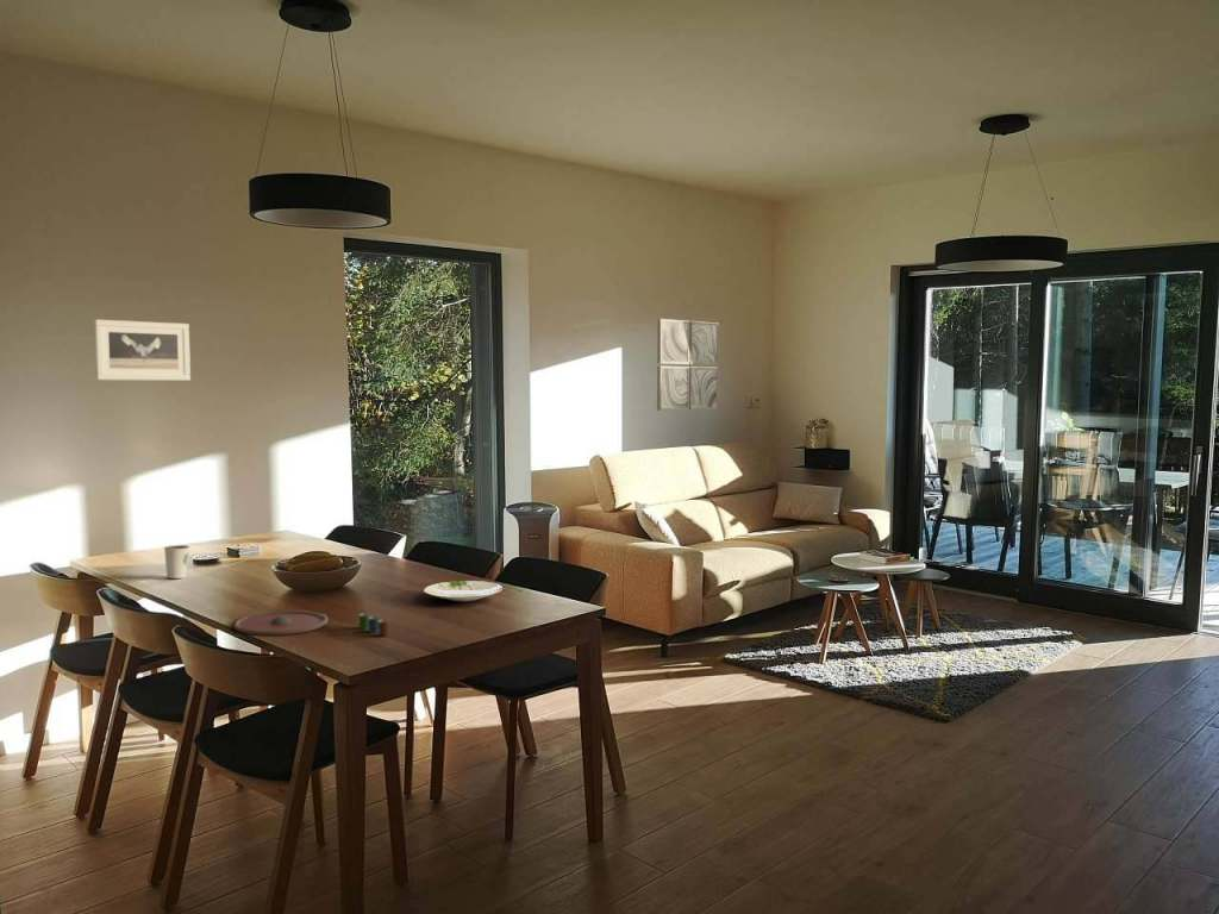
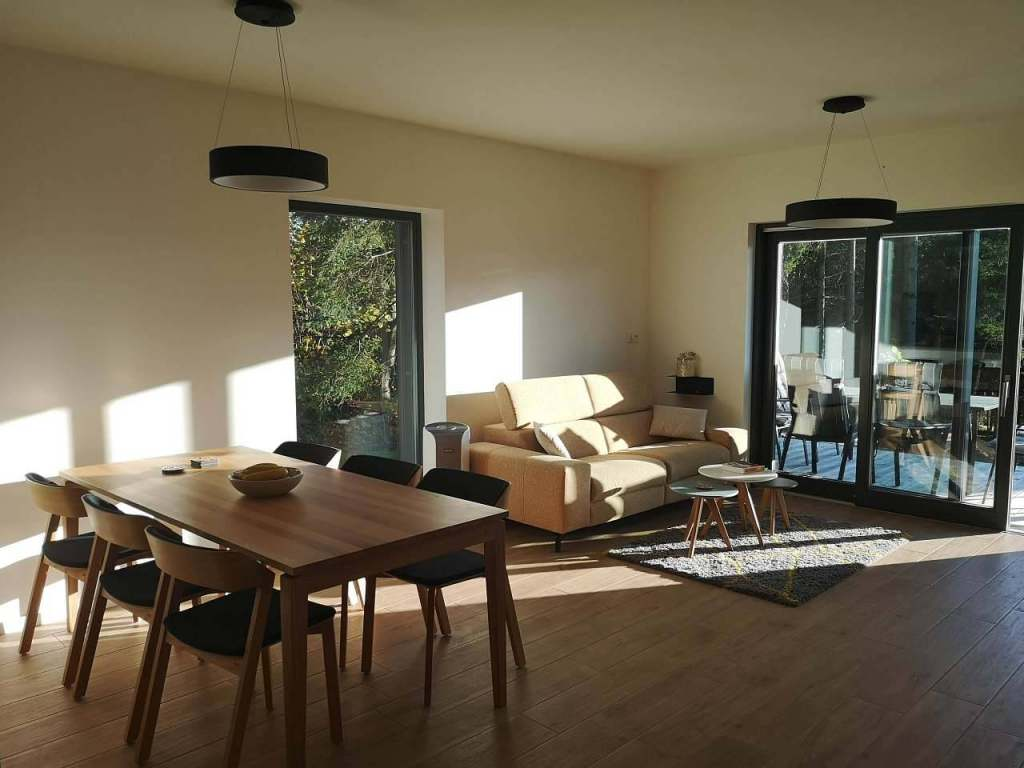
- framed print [93,319,192,382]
- plate [233,609,330,637]
- dixie cup [163,544,192,580]
- cup [358,612,390,638]
- wall art [656,318,720,412]
- plate [423,580,504,603]
